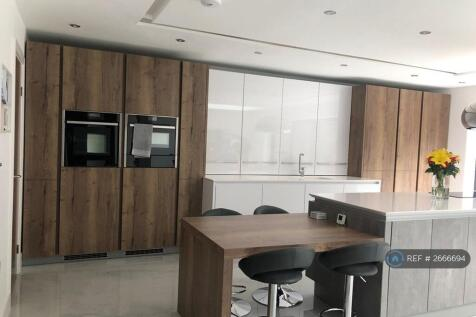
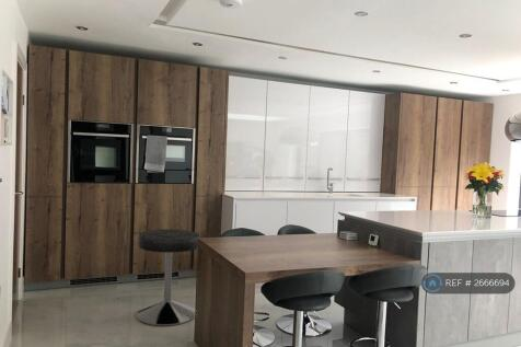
+ bar stool [136,228,201,327]
